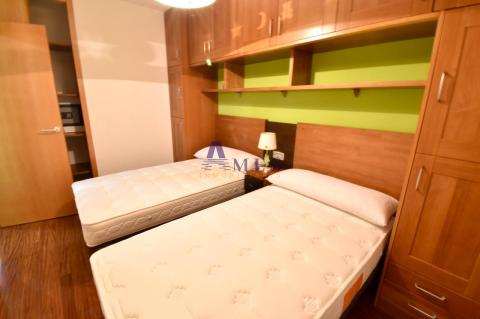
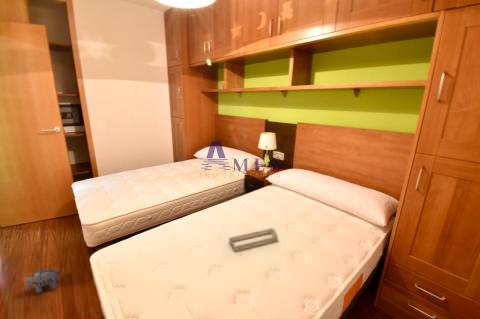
+ plush toy [25,268,61,294]
+ tray [228,227,279,252]
